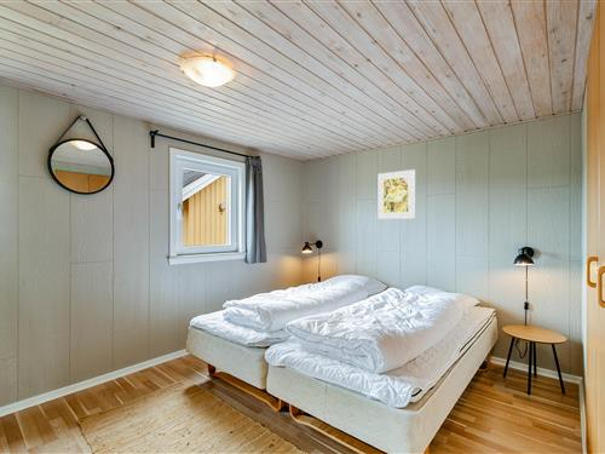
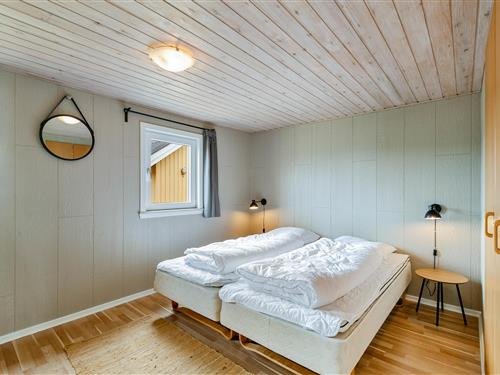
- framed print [376,168,416,220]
